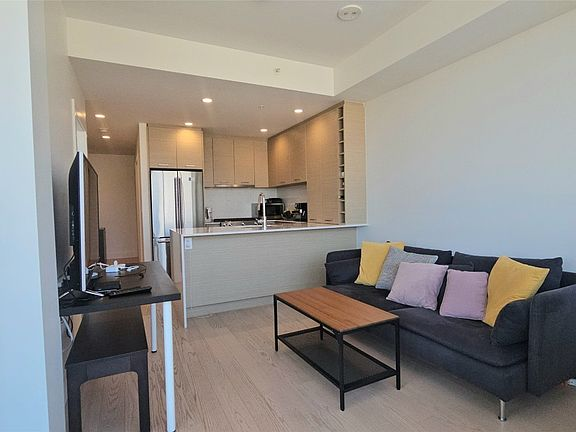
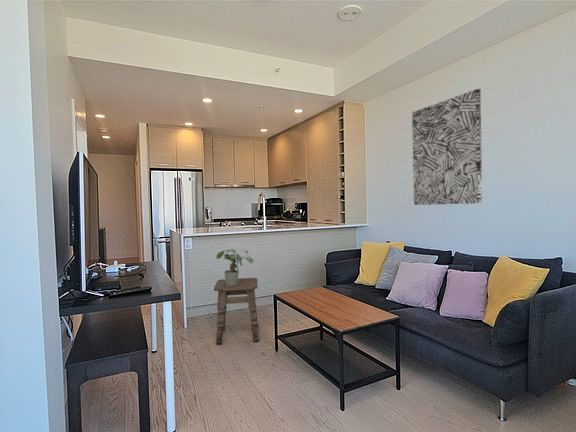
+ wall art [411,88,483,206]
+ potted plant [215,248,254,285]
+ side table [213,277,260,346]
